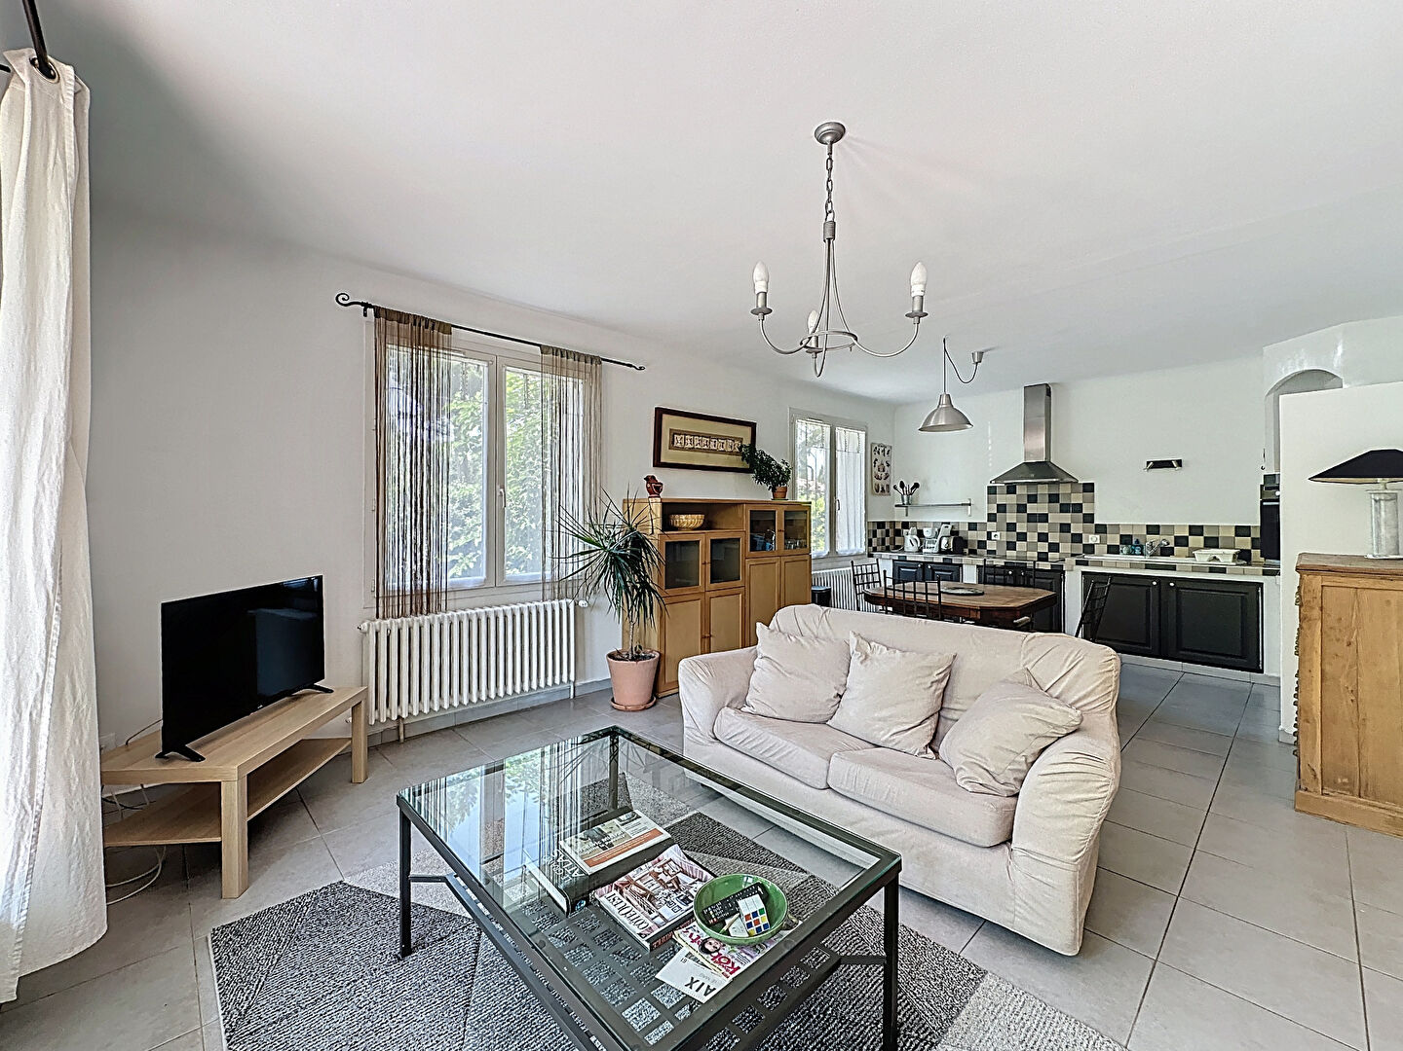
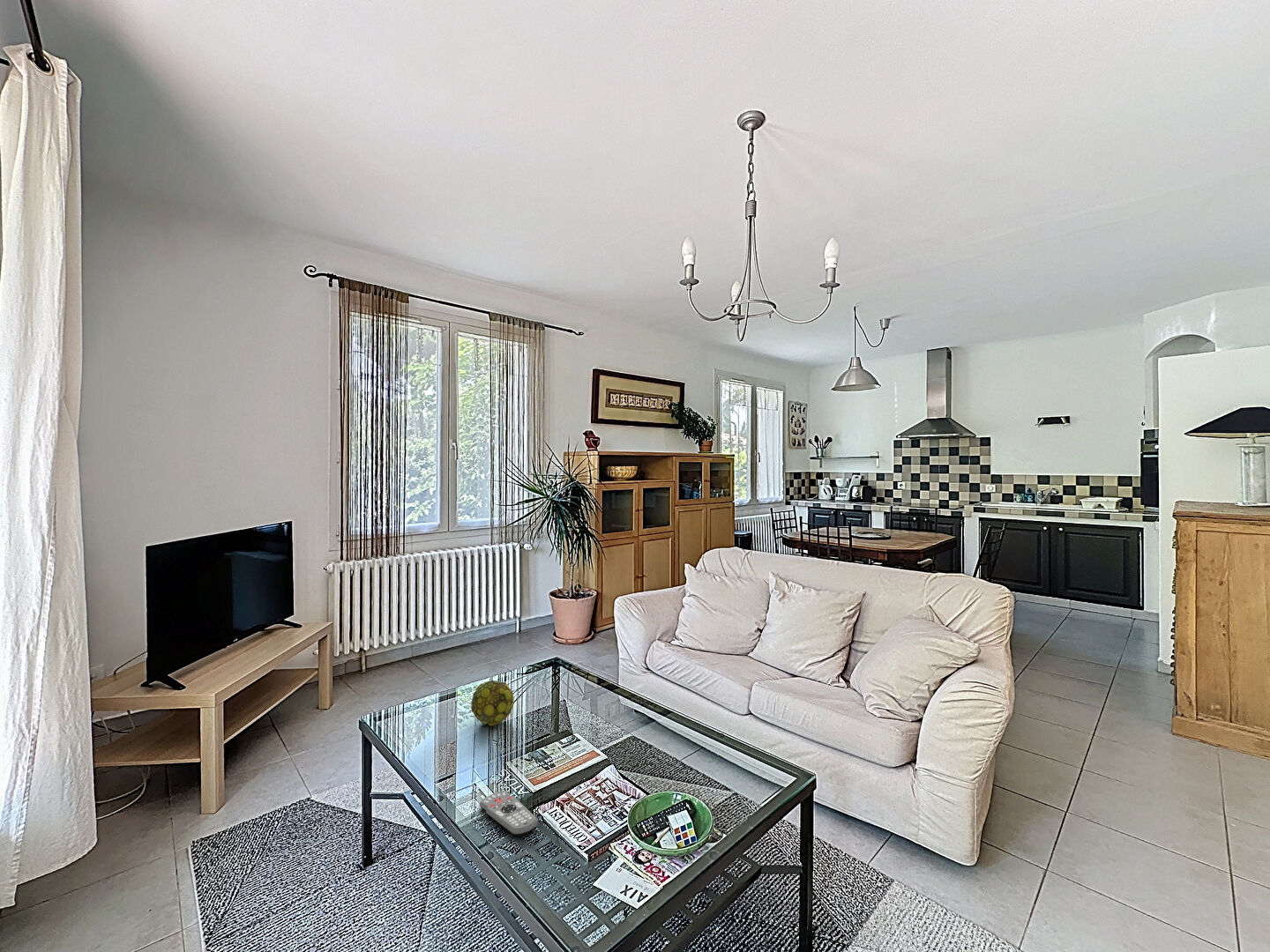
+ remote control [479,790,538,836]
+ decorative ball [470,680,515,727]
